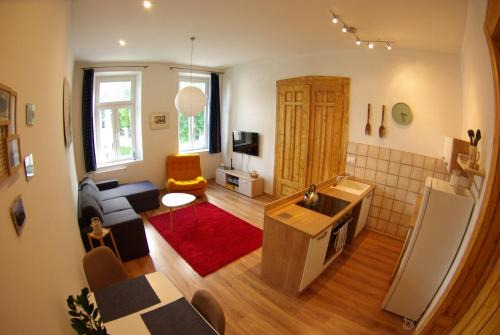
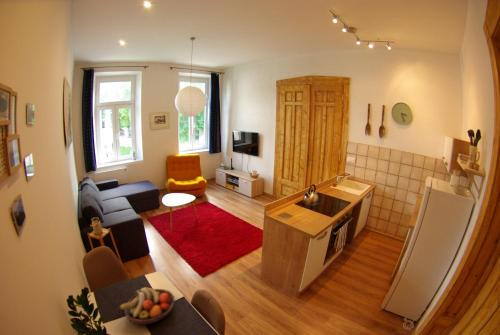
+ fruit bowl [118,286,176,325]
